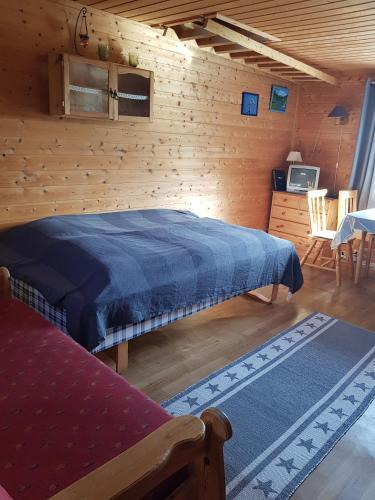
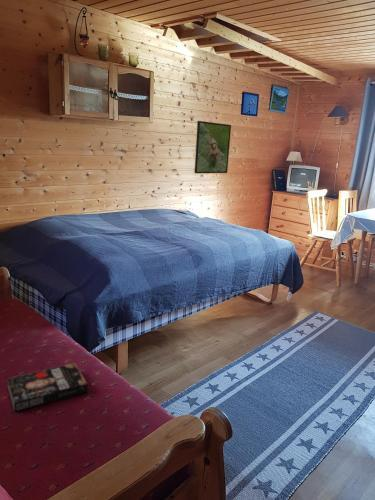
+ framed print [193,120,232,174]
+ book [6,362,88,413]
